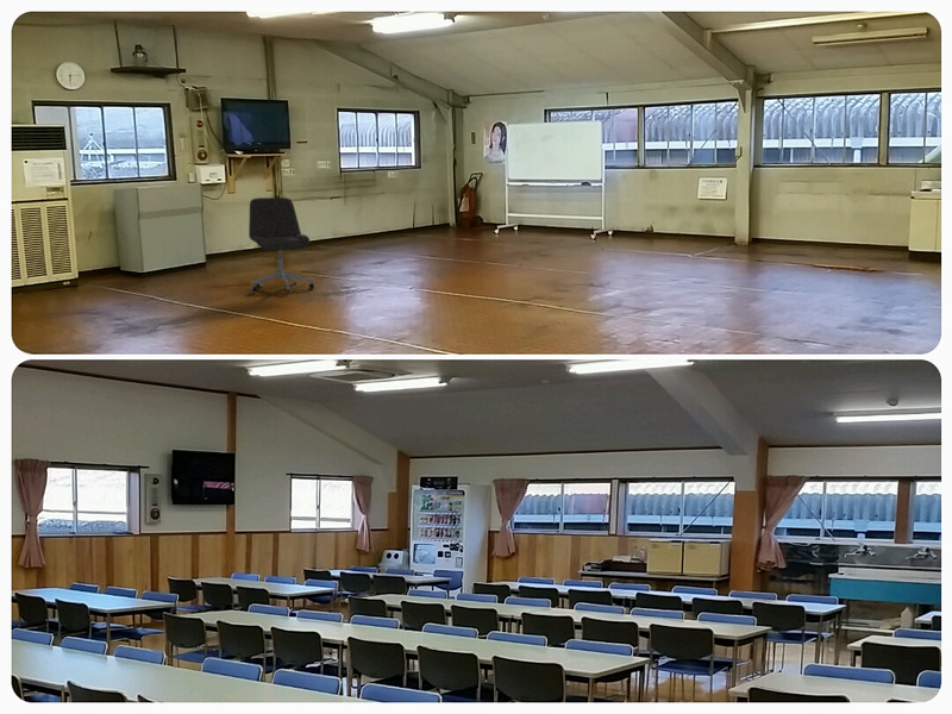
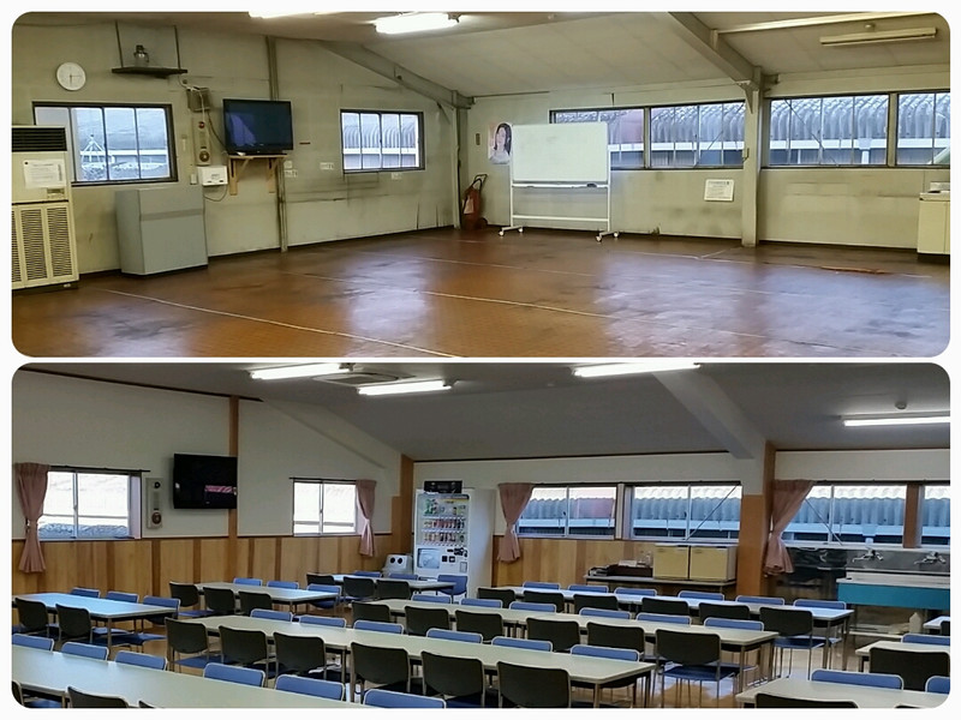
- office chair [248,196,315,293]
